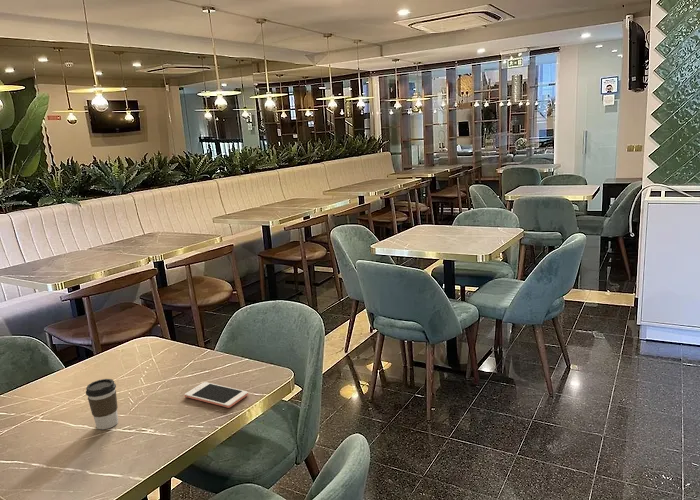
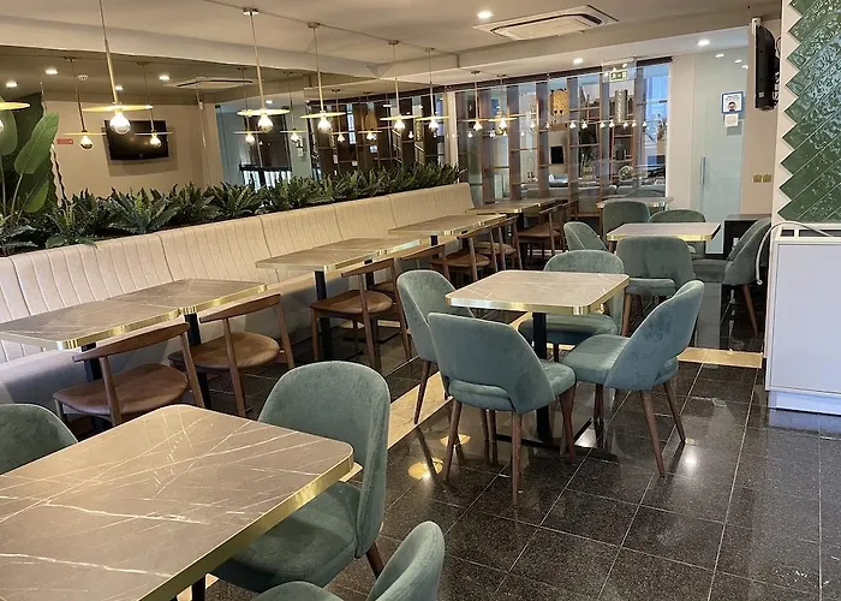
- cell phone [184,381,249,409]
- coffee cup [85,378,119,430]
